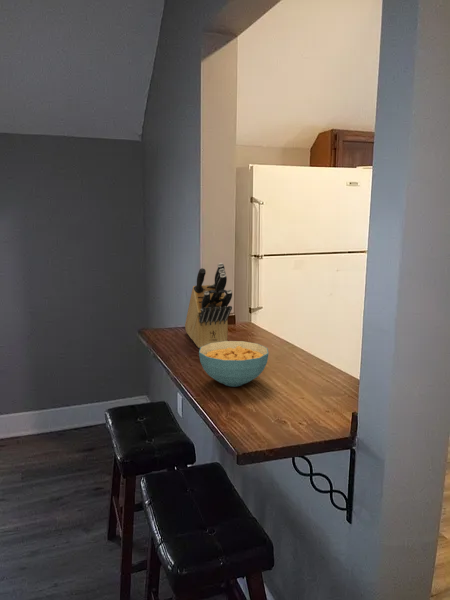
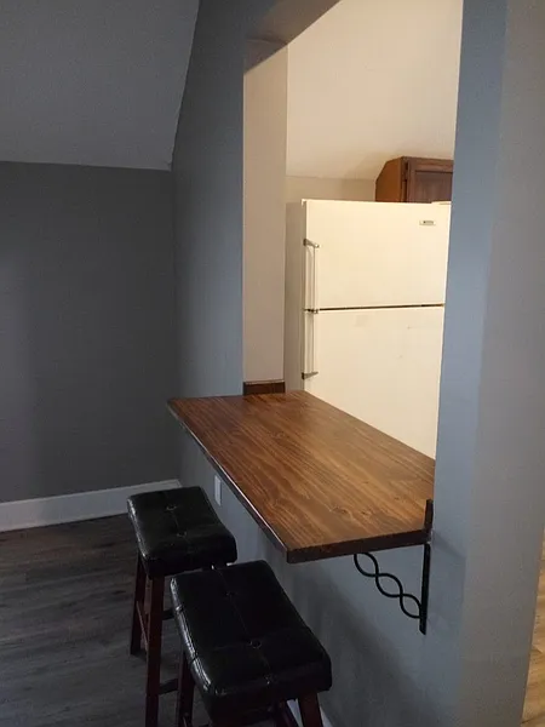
- cereal bowl [198,340,269,388]
- knife block [184,262,233,349]
